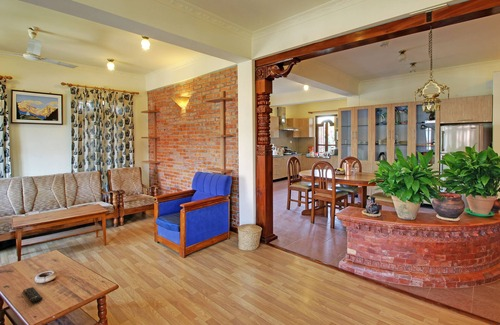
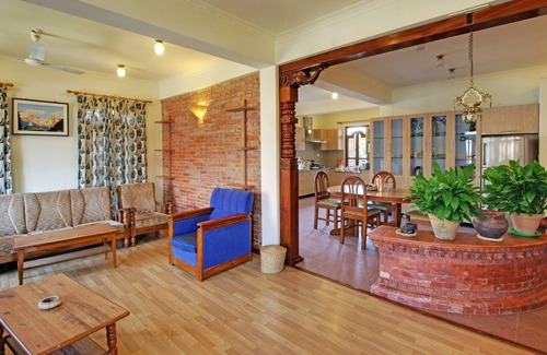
- remote control [22,286,43,304]
